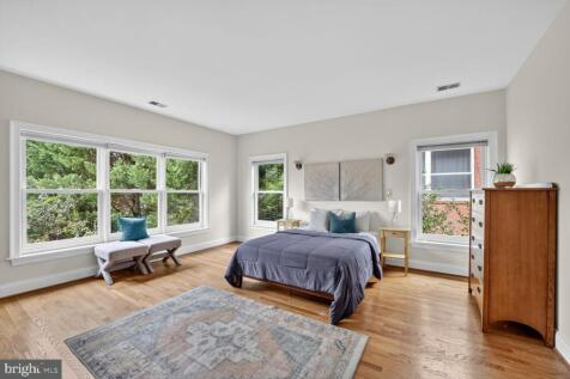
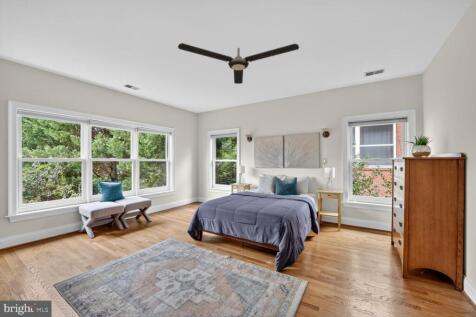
+ ceiling fan [177,42,300,85]
